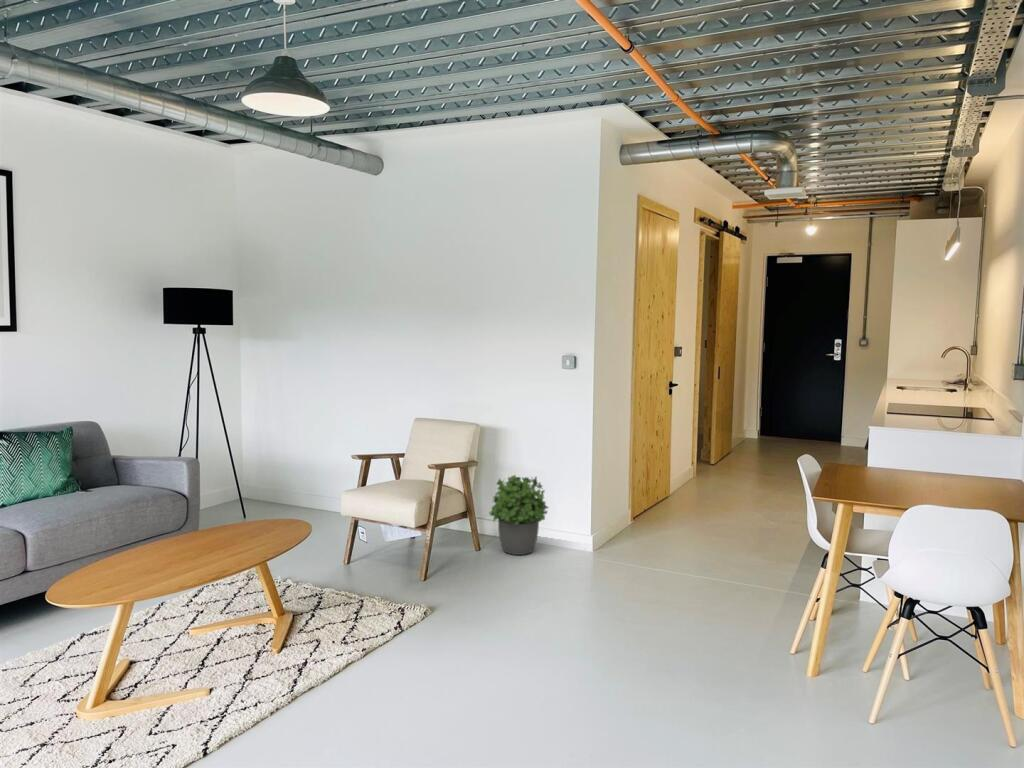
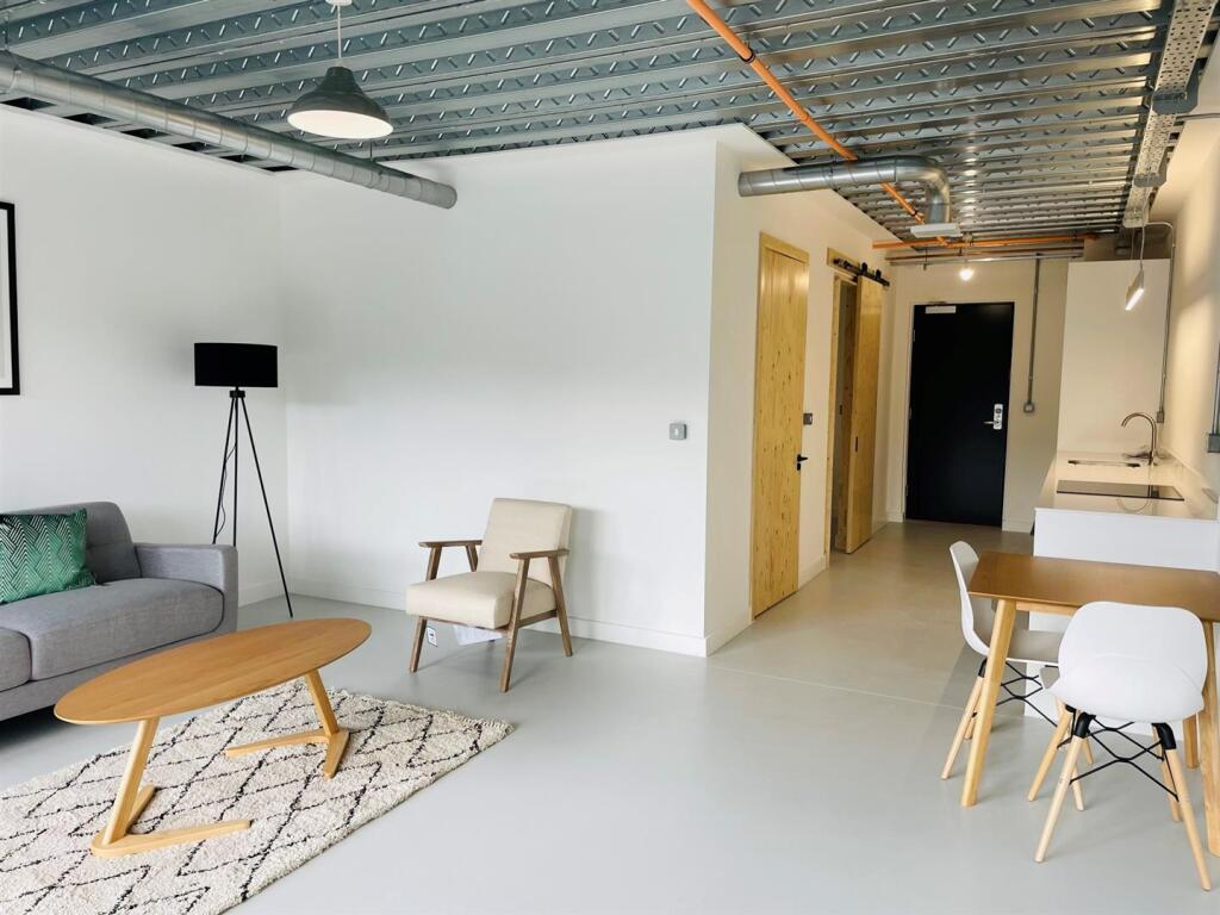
- potted plant [488,474,550,556]
